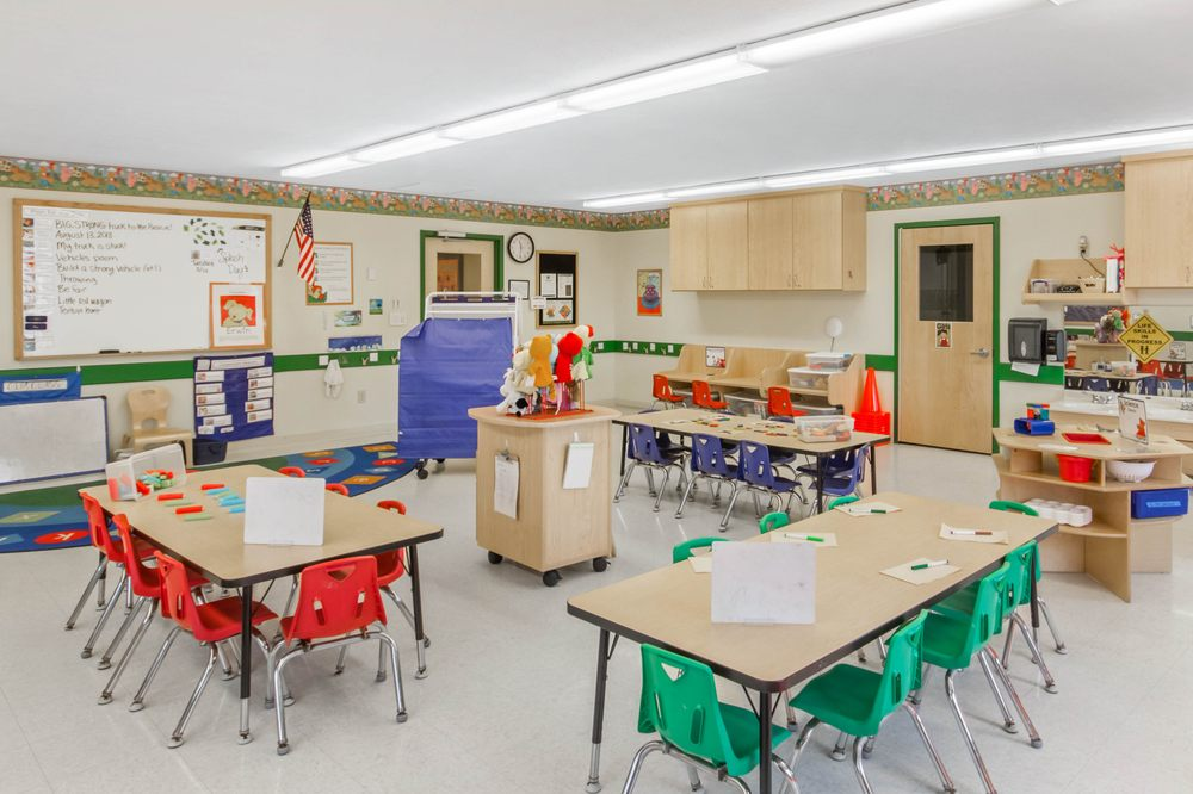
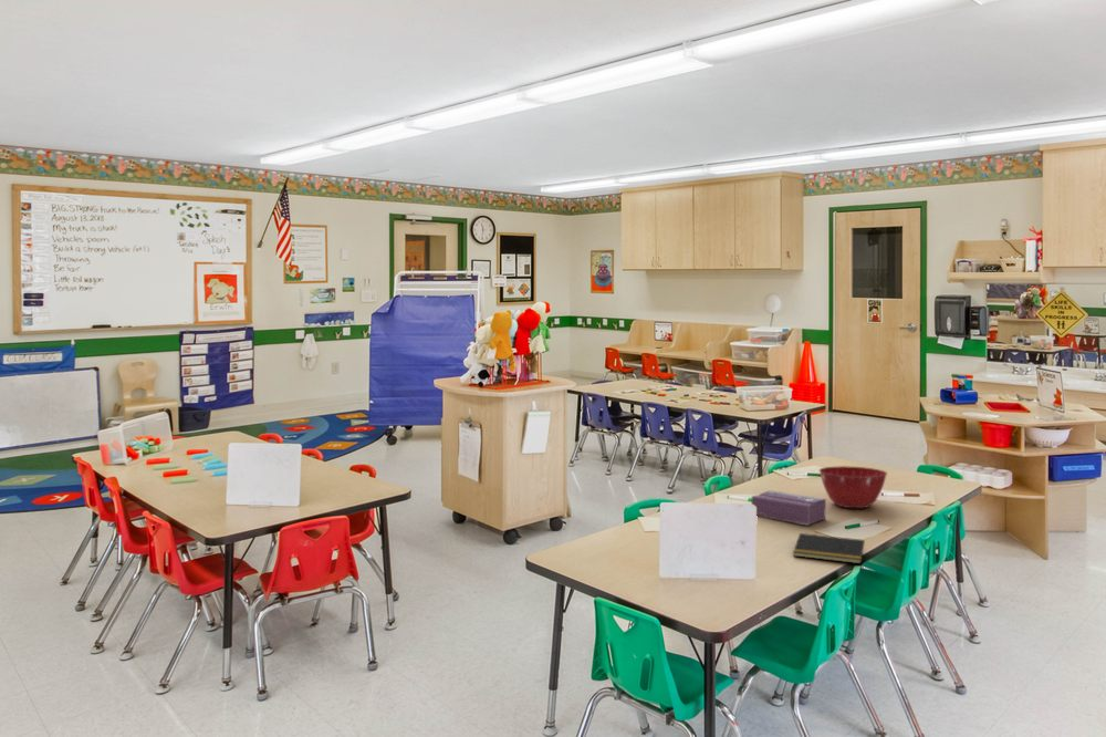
+ notepad [792,532,866,564]
+ tissue box [750,489,827,527]
+ mixing bowl [818,465,888,509]
